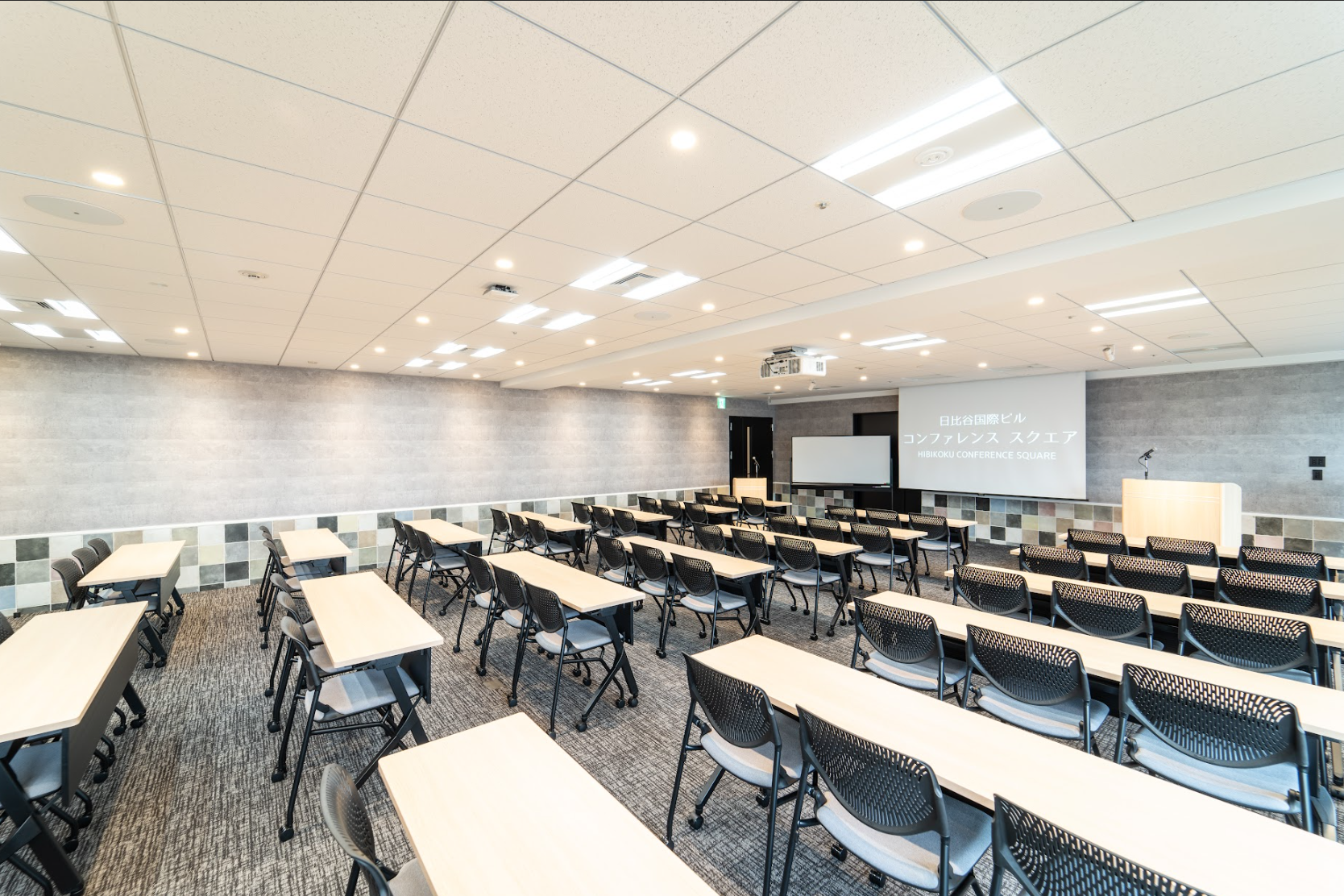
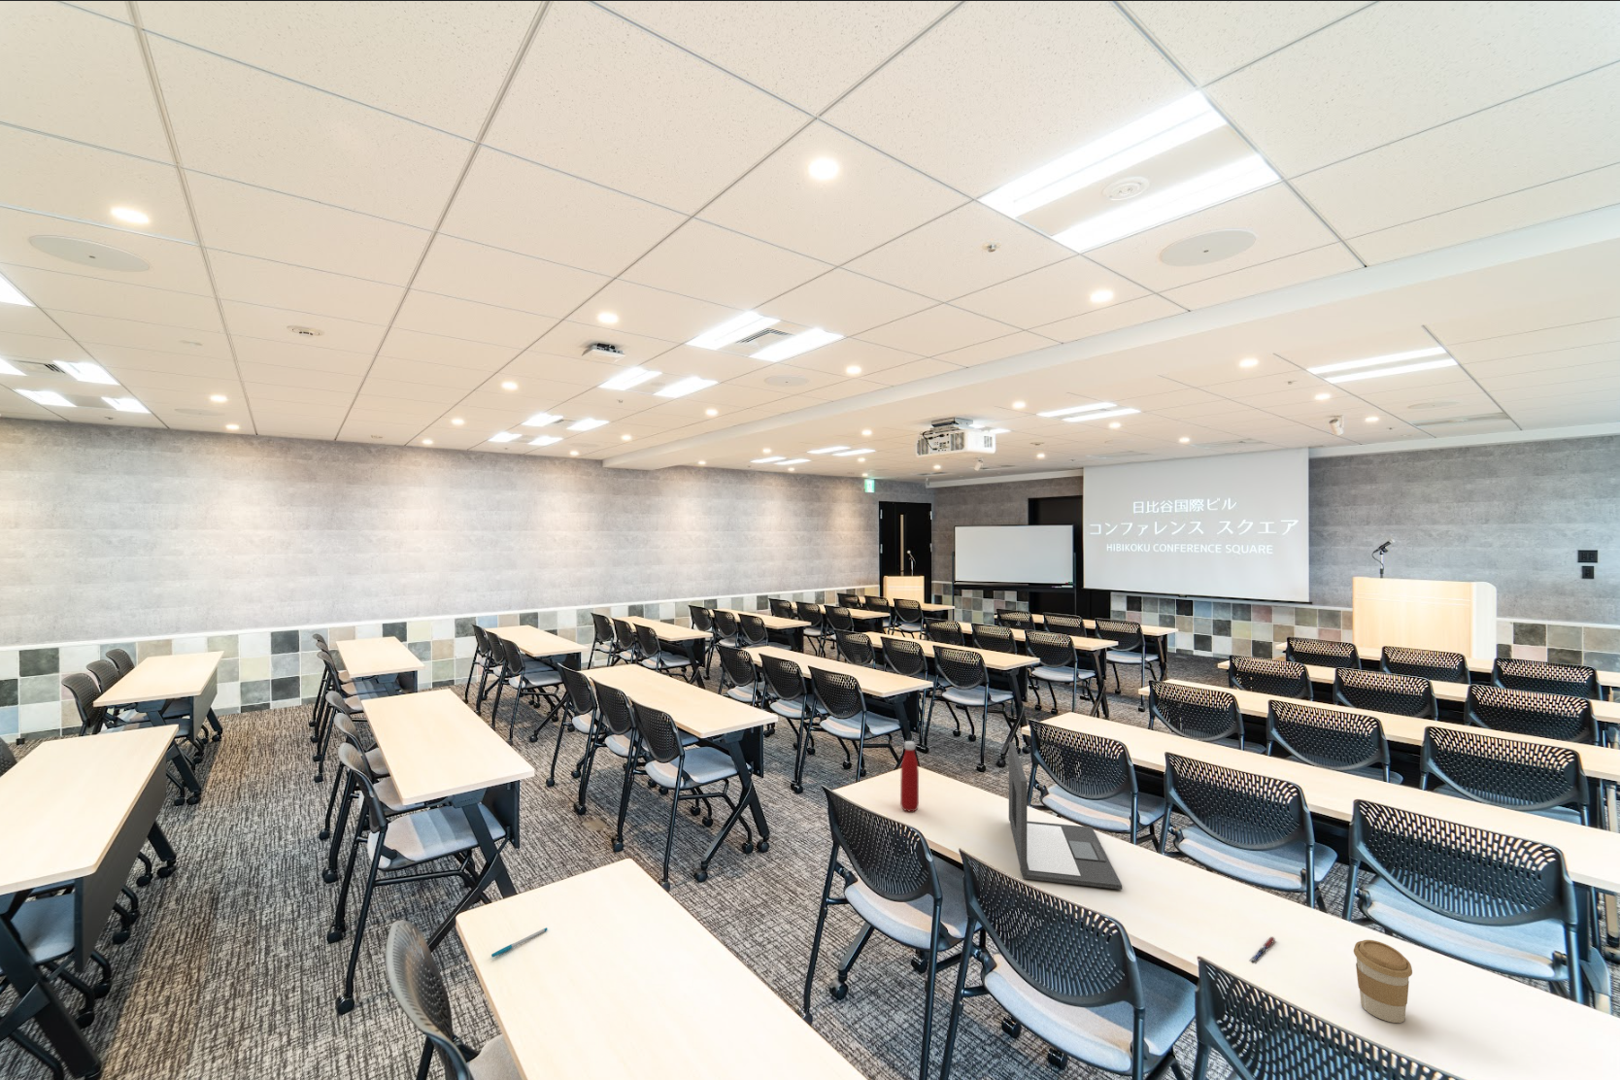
+ pen [491,927,548,957]
+ coffee cup [1352,939,1413,1023]
+ pen [1249,935,1278,964]
+ laptop [1008,741,1122,891]
+ bottle [899,740,920,812]
